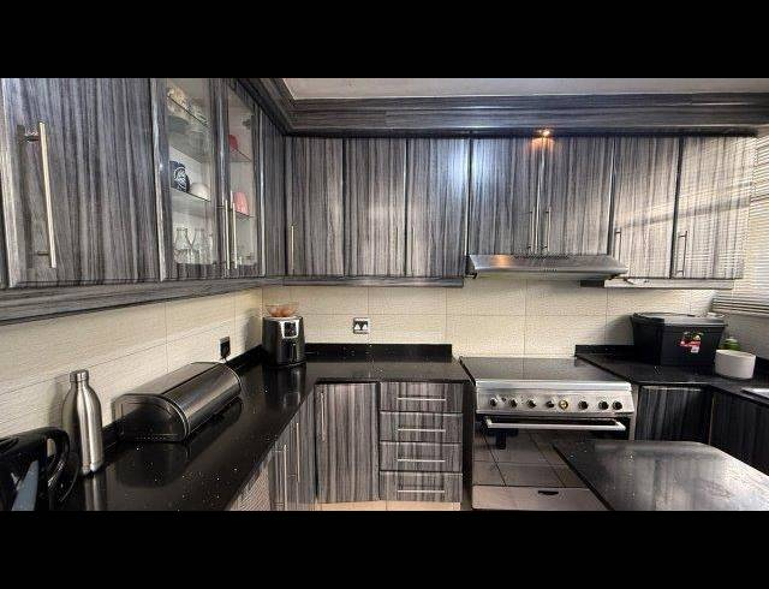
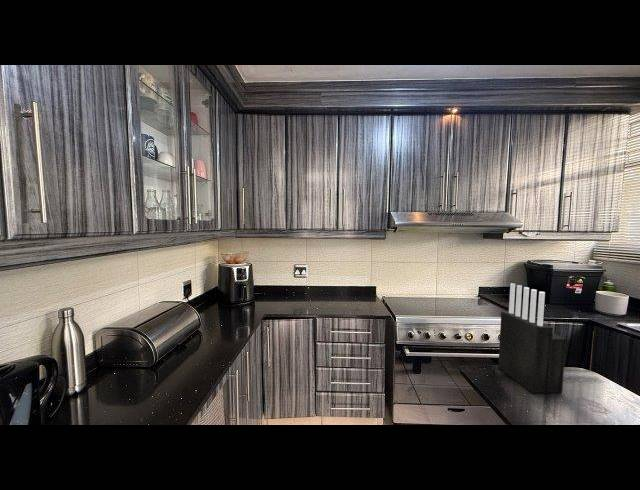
+ knife block [497,282,567,395]
